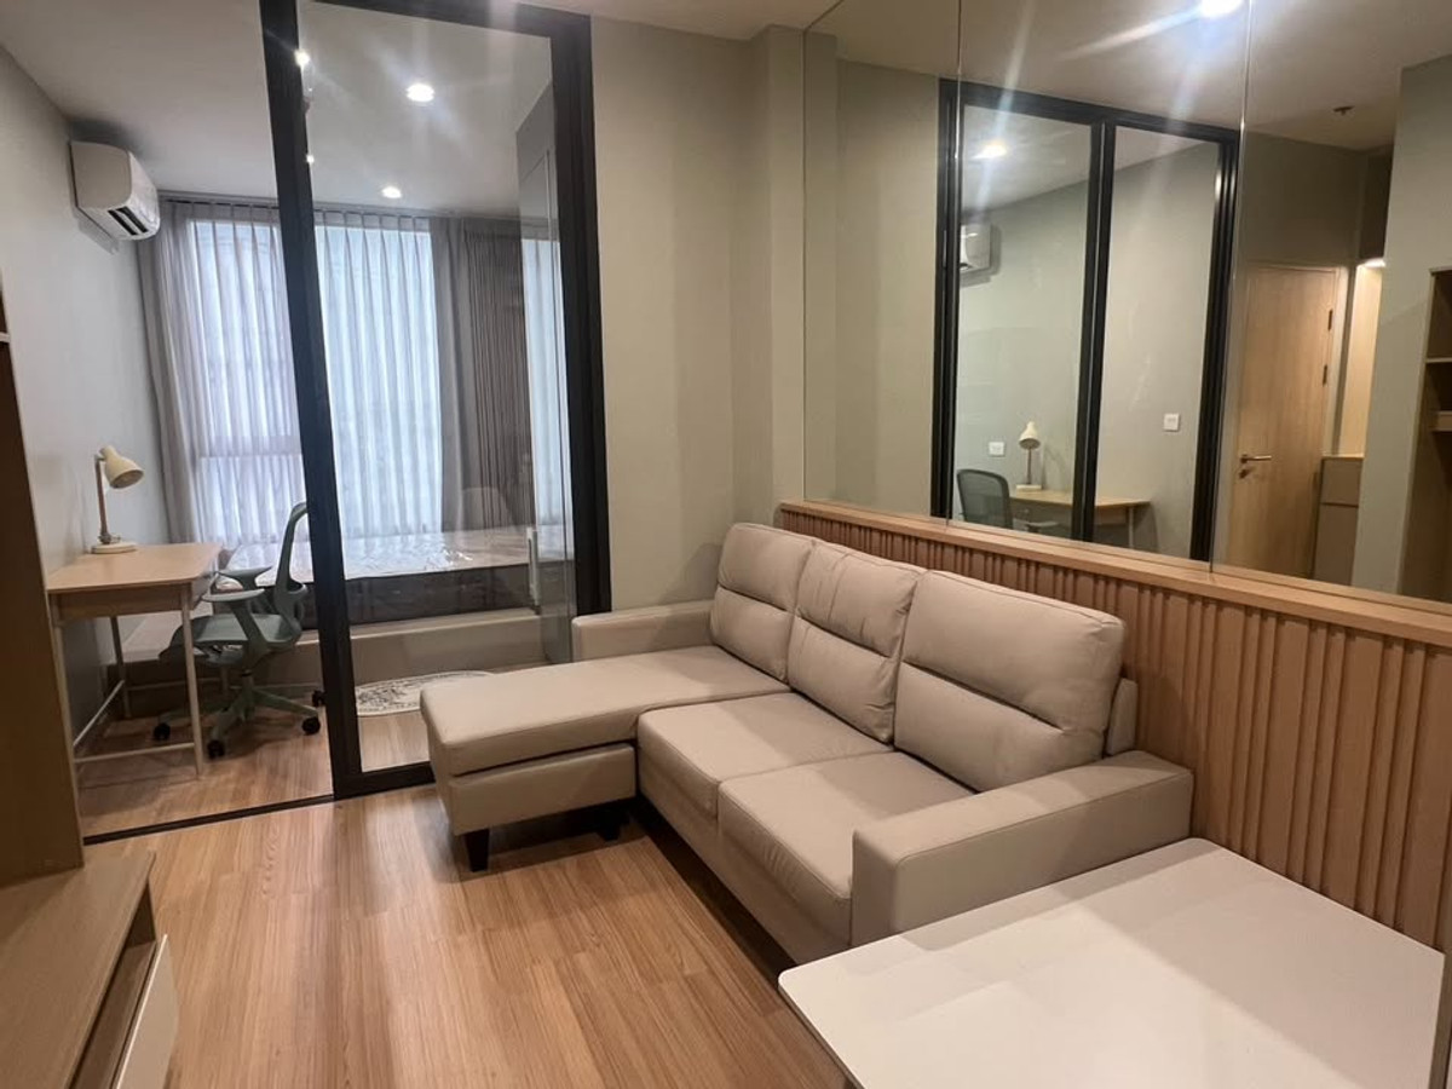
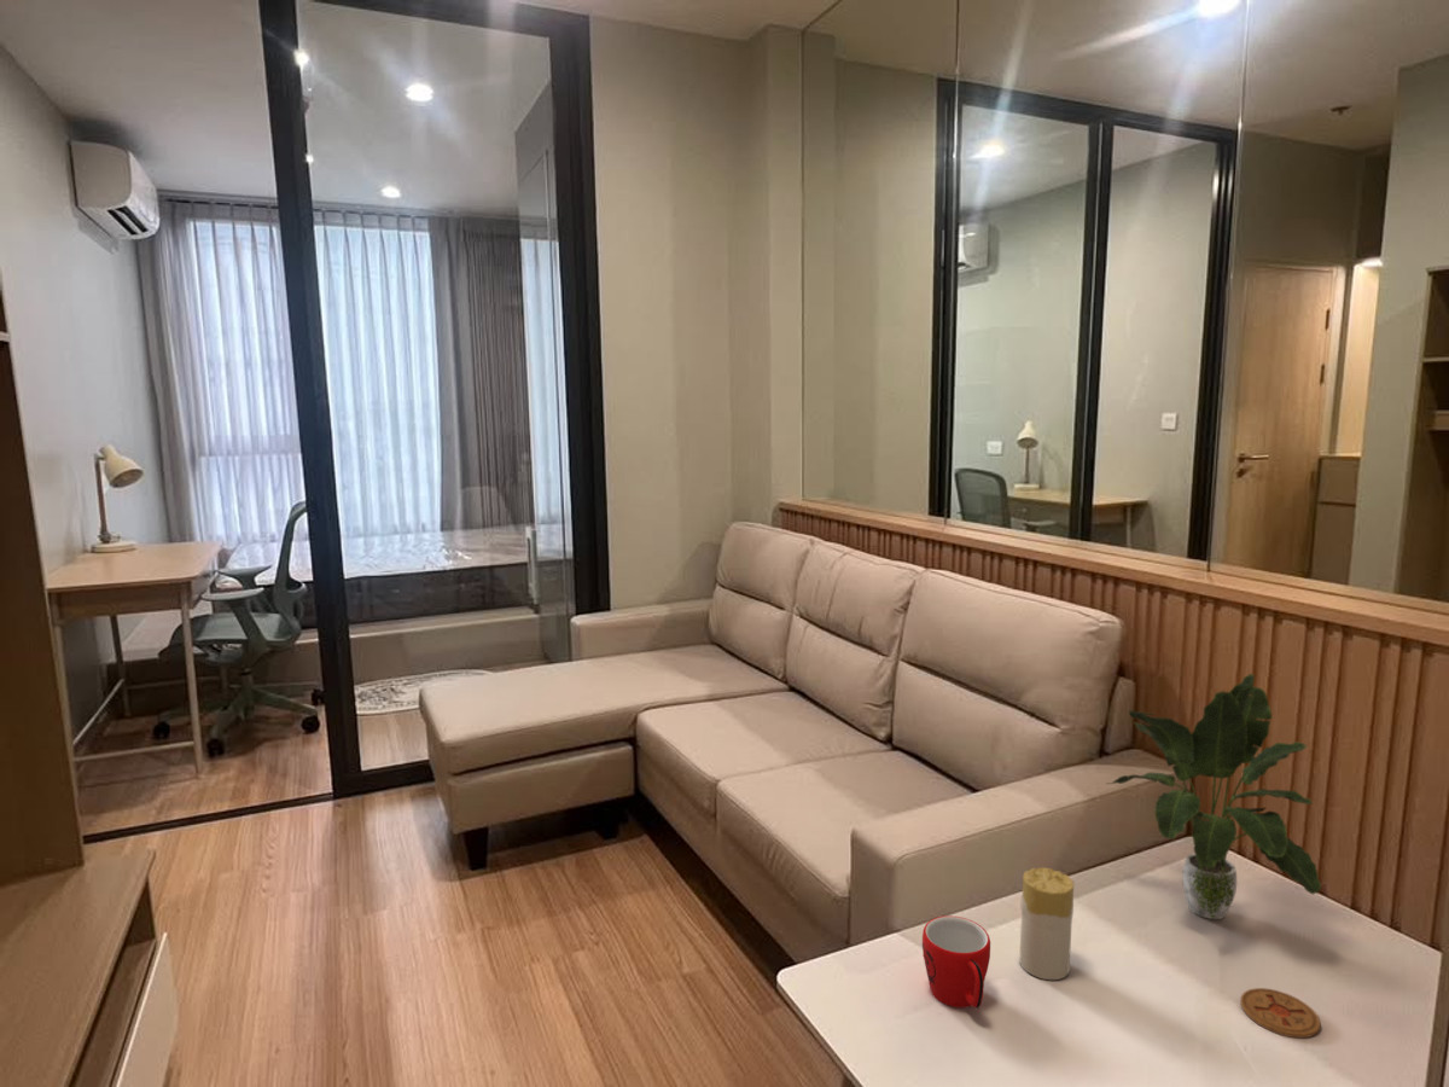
+ candle [1018,866,1075,981]
+ potted plant [1107,673,1322,922]
+ mug [921,914,991,1010]
+ coaster [1239,987,1322,1039]
